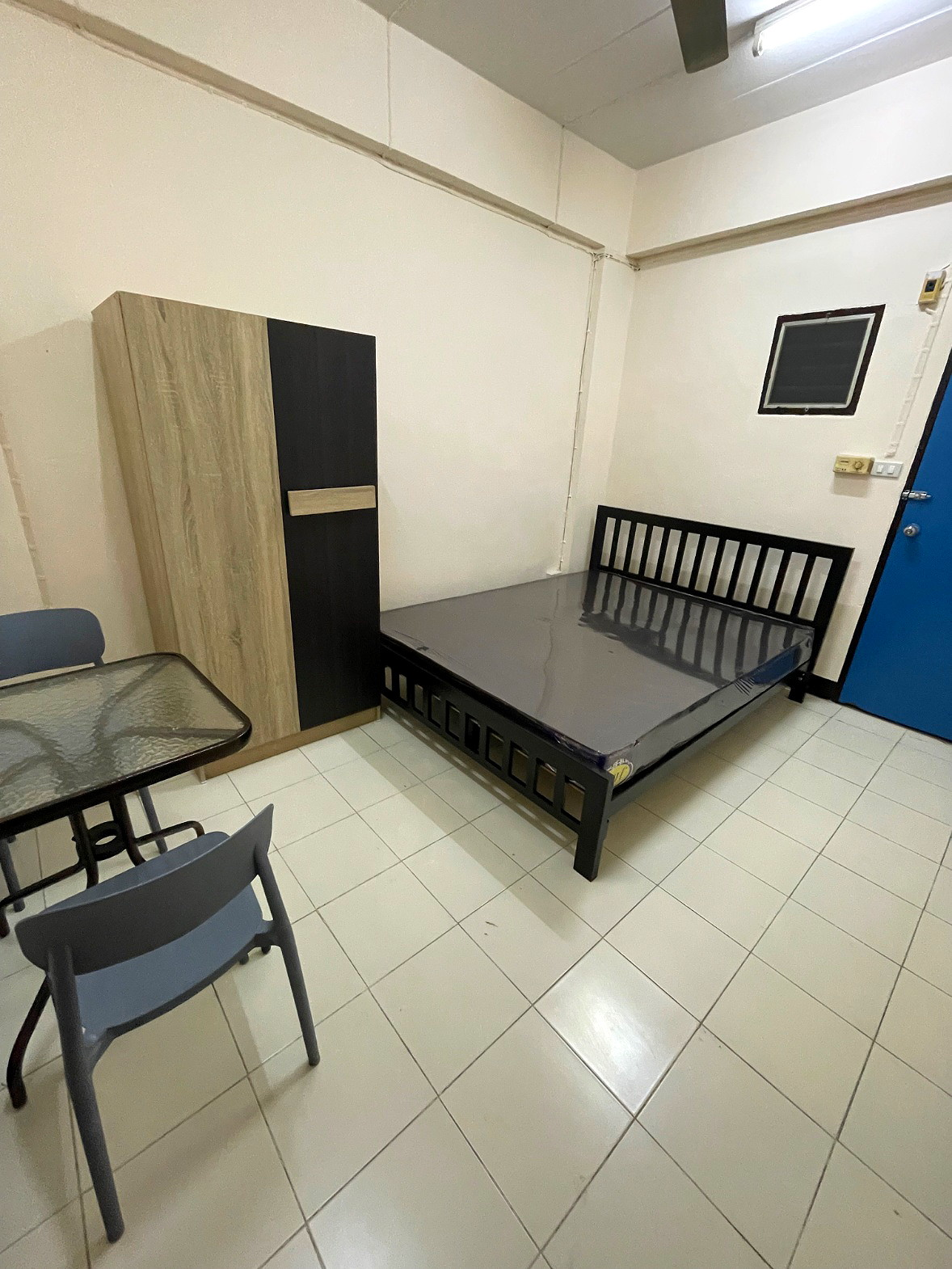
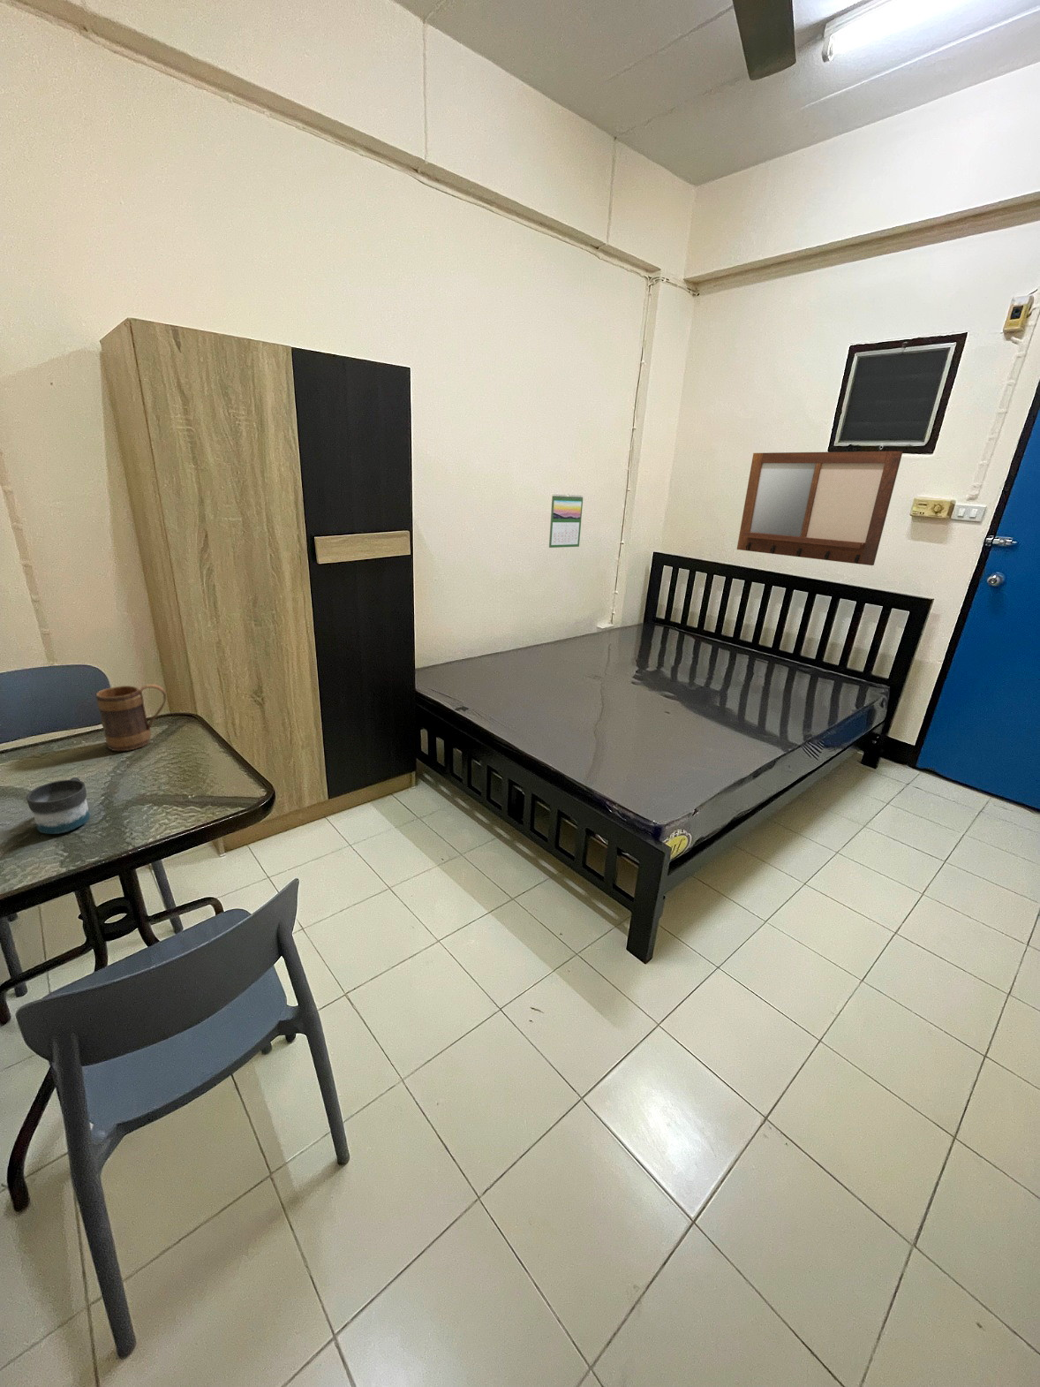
+ writing board [736,450,903,566]
+ mug [95,683,167,752]
+ calendar [548,493,583,549]
+ mug [25,776,91,835]
